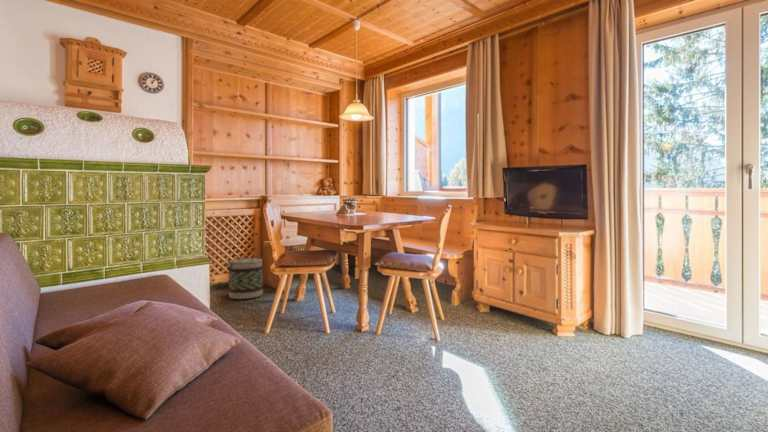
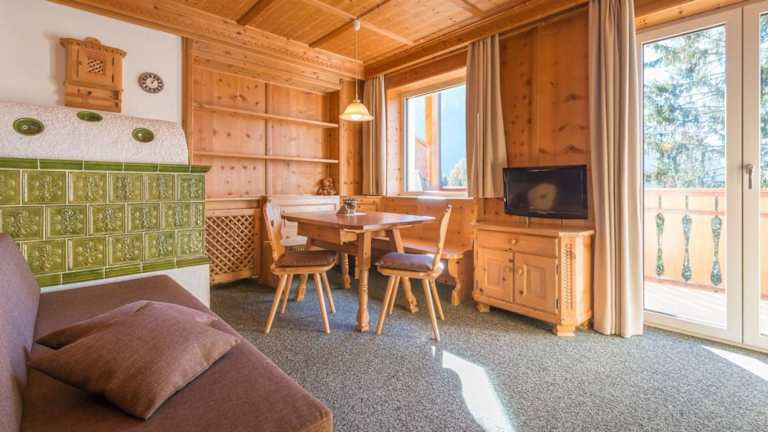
- basket [225,257,265,300]
